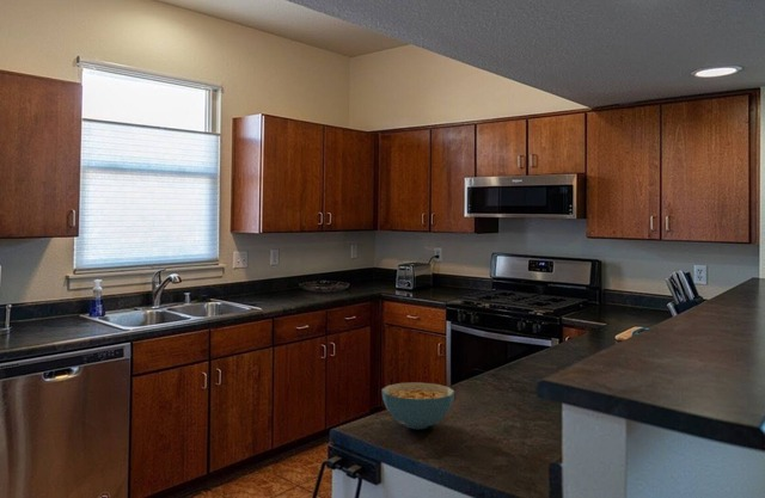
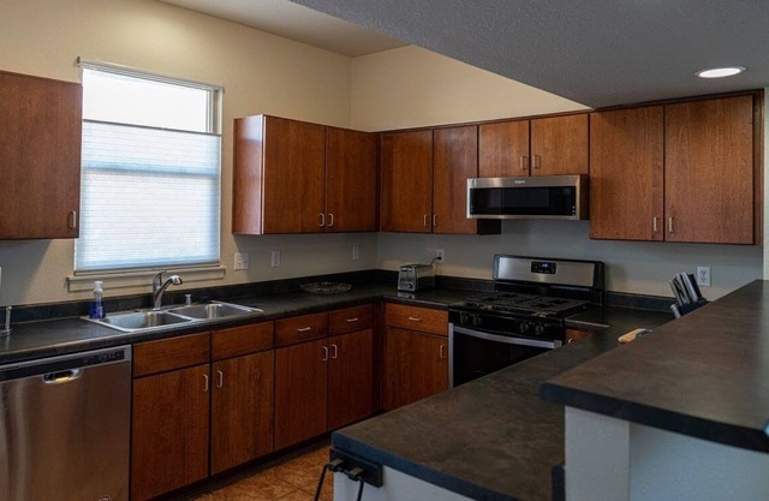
- cereal bowl [380,381,455,430]
